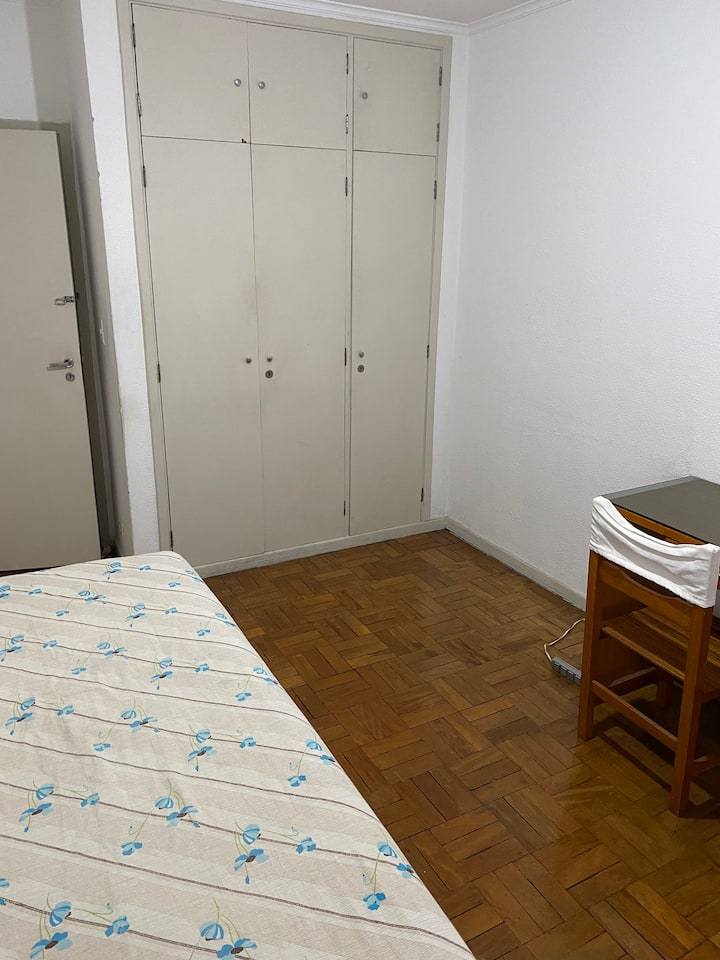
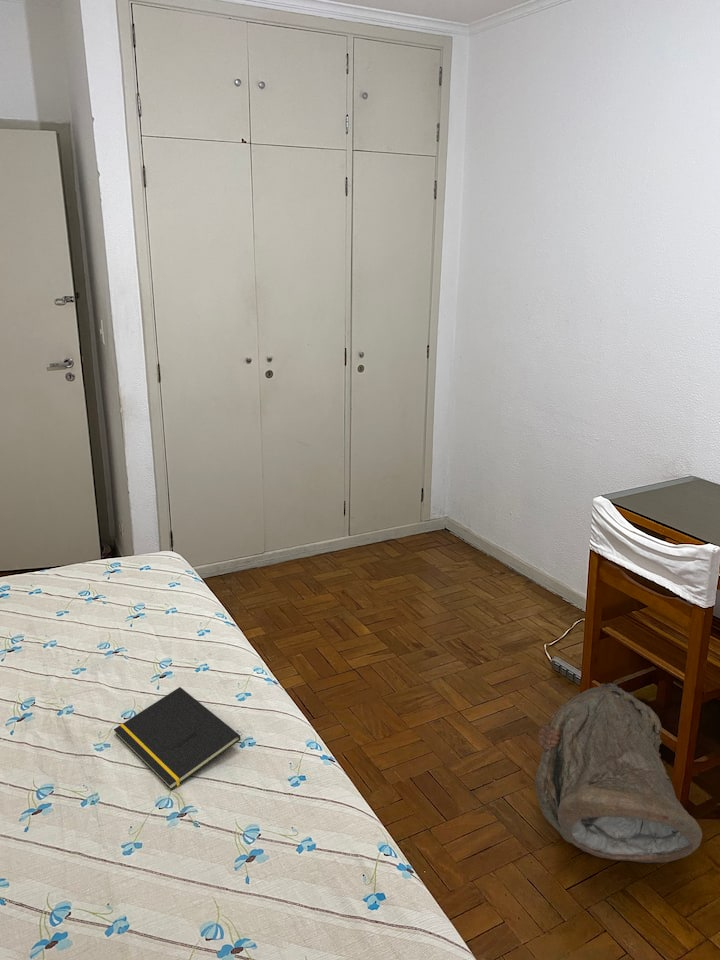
+ notepad [113,686,242,791]
+ bag [534,682,703,864]
